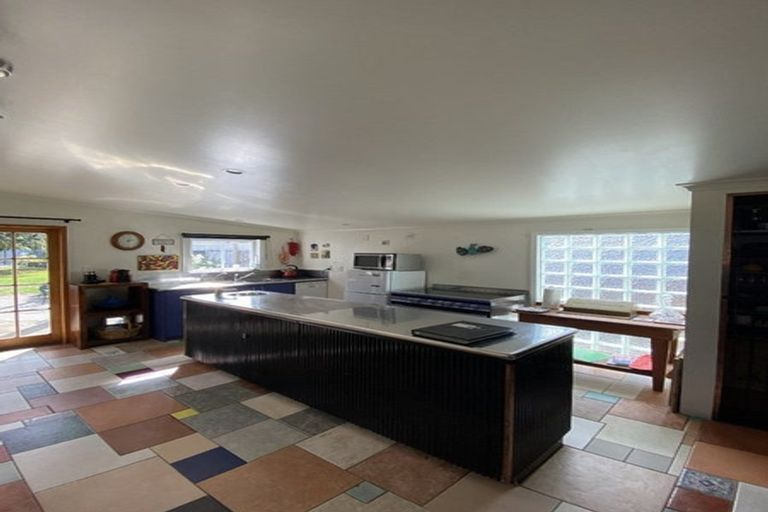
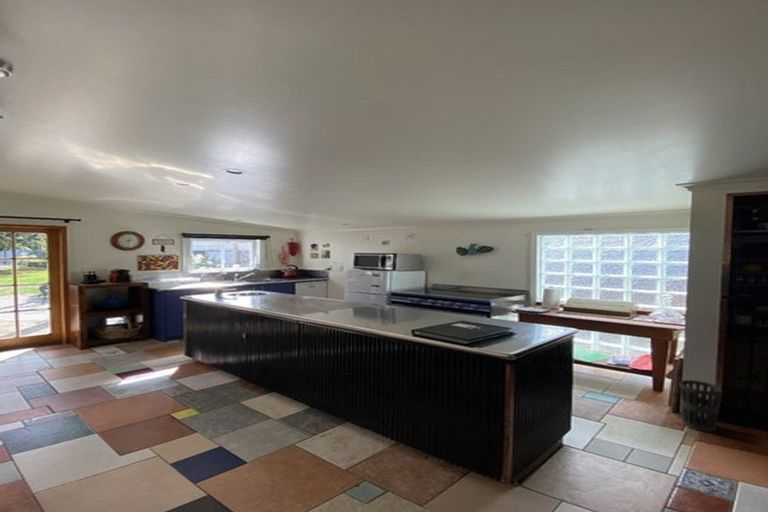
+ wastebasket [678,379,723,433]
